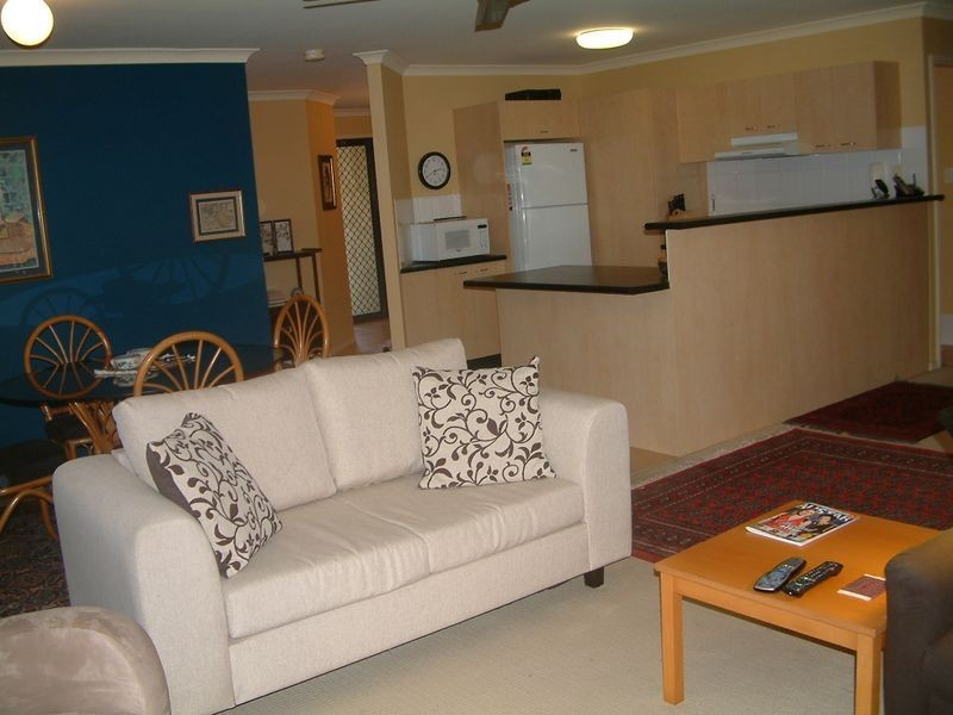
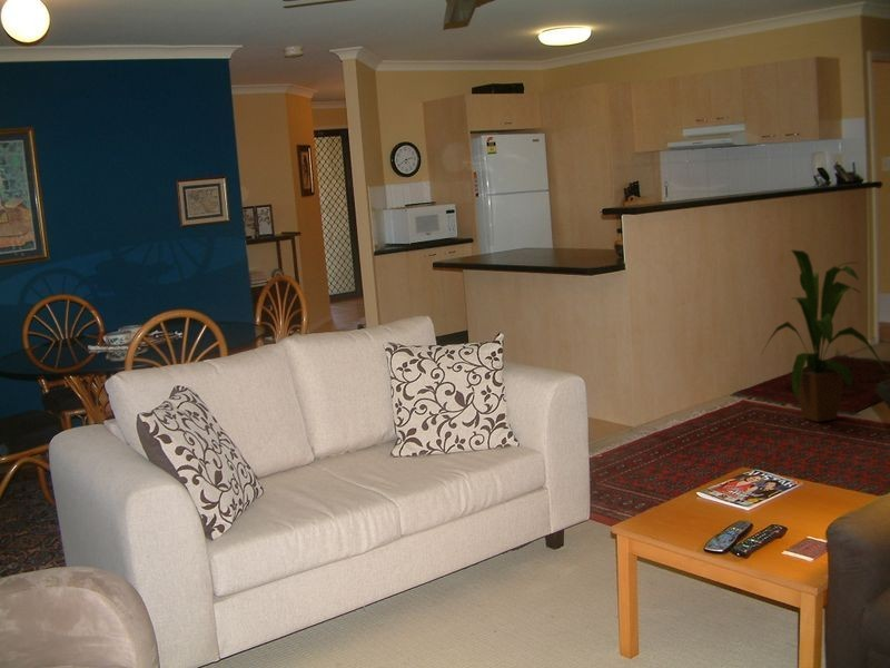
+ house plant [760,249,889,423]
